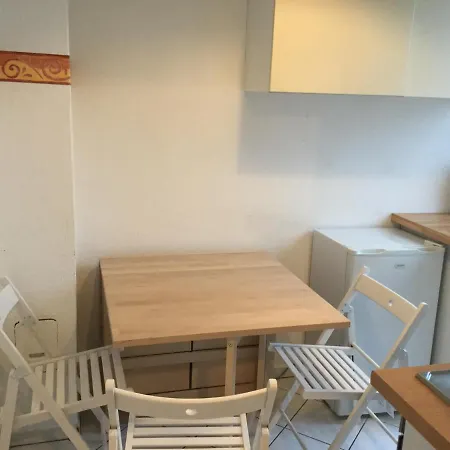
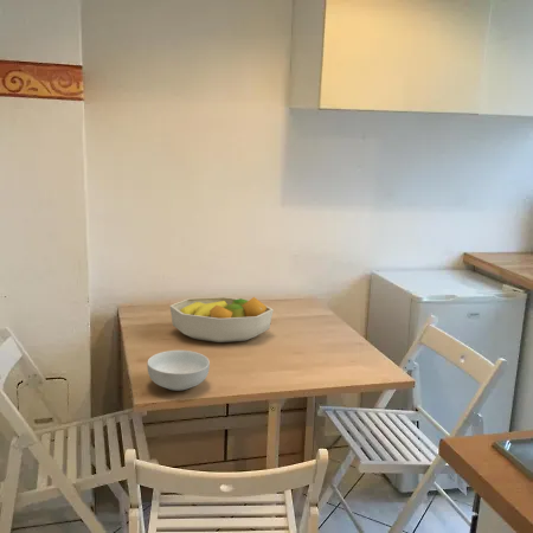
+ fruit bowl [168,296,275,343]
+ cereal bowl [146,349,211,392]
